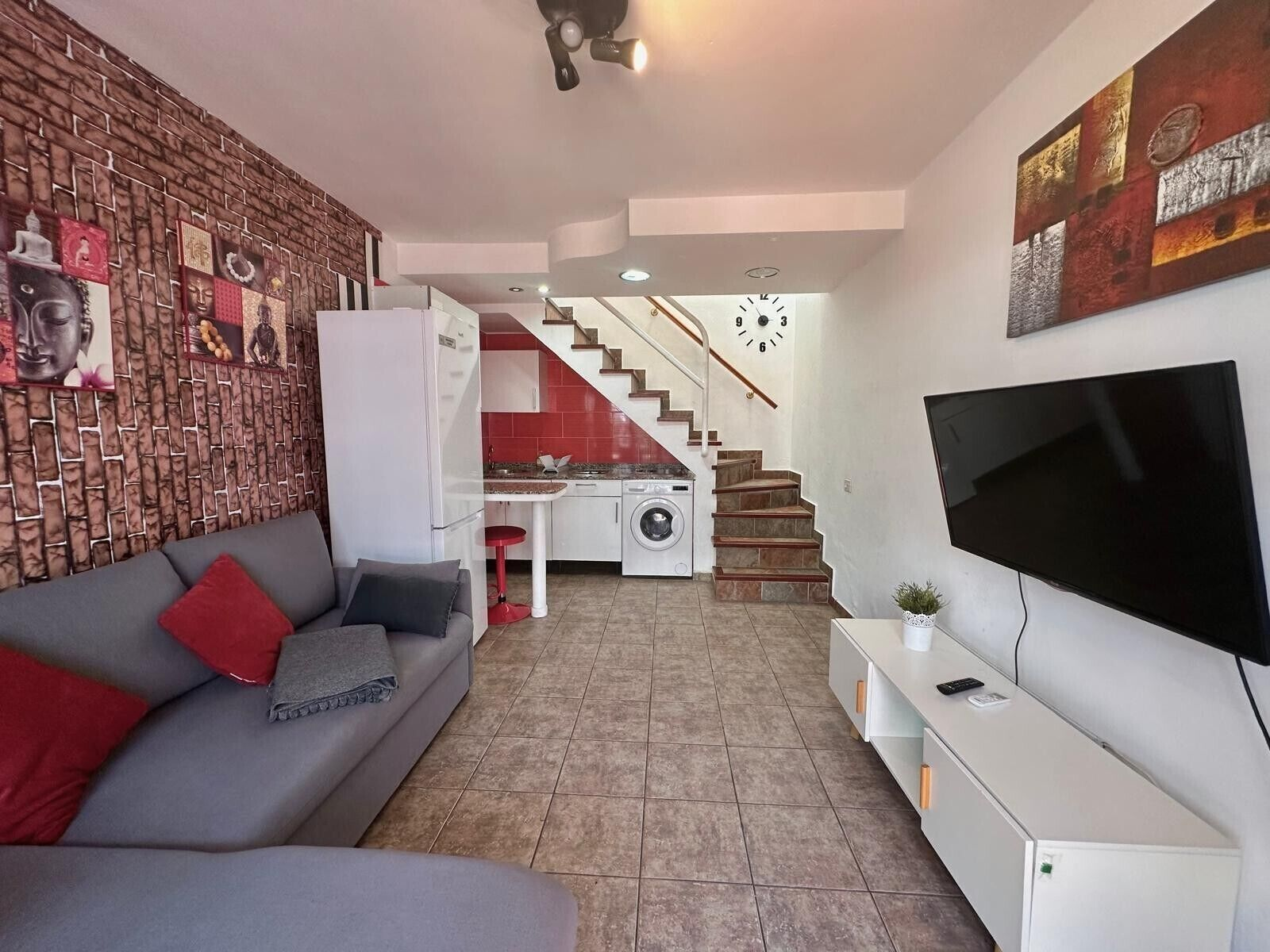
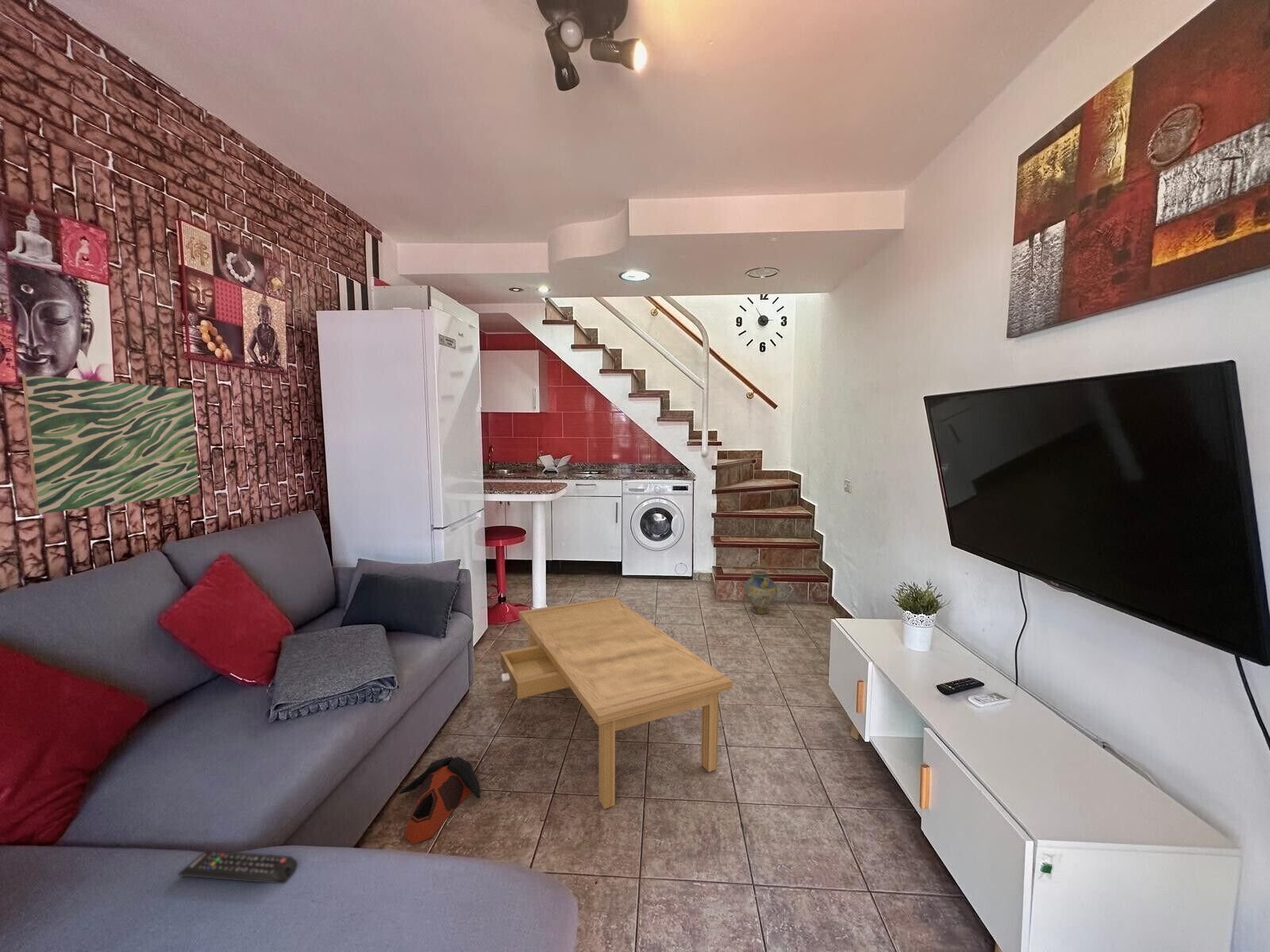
+ coffee table [500,596,733,810]
+ bag [398,756,481,845]
+ ceramic jug [743,569,778,615]
+ wall art [21,374,200,515]
+ remote control [177,850,298,885]
